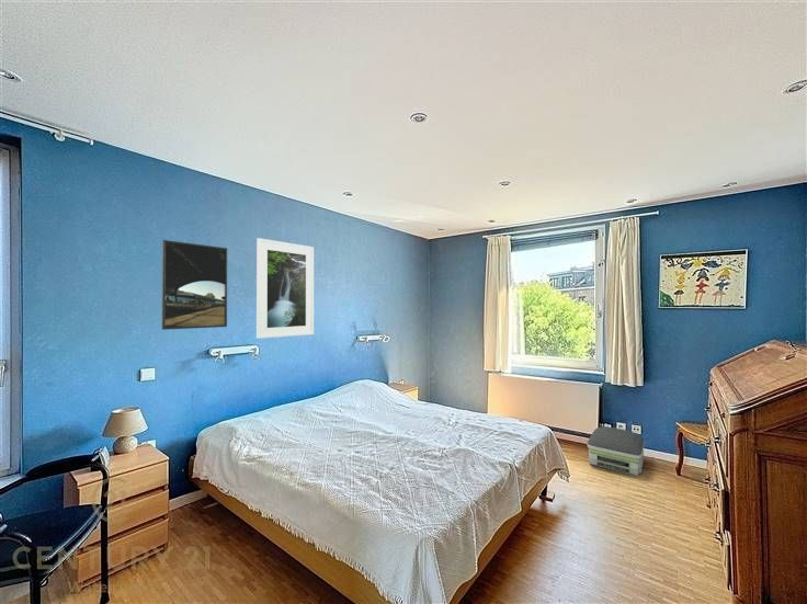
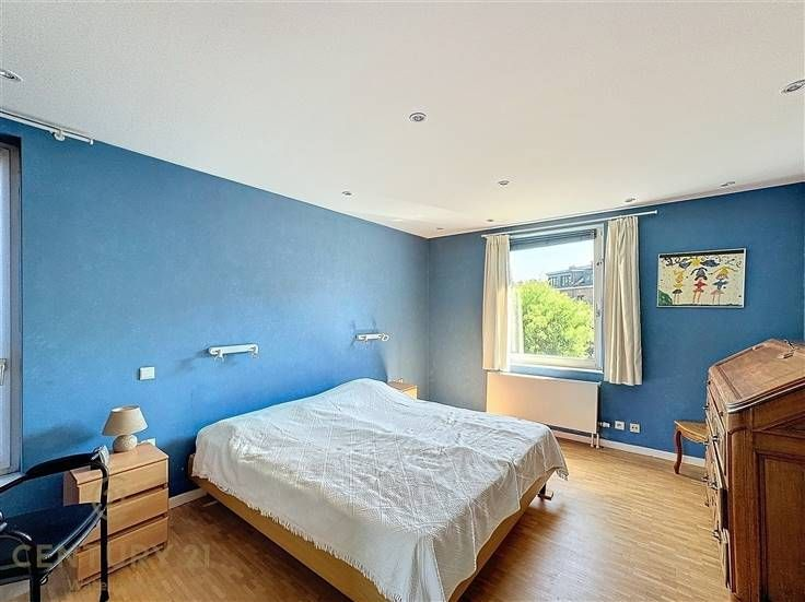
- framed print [255,237,315,340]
- air purifier [587,425,646,477]
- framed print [161,239,228,331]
